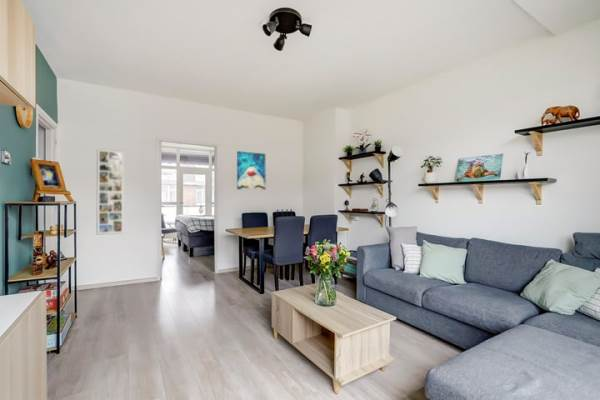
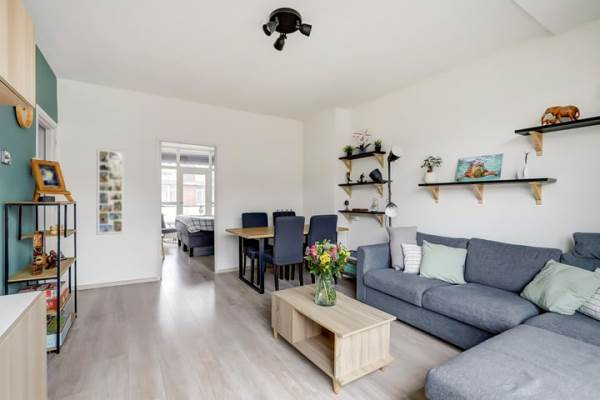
- wall art [236,150,267,191]
